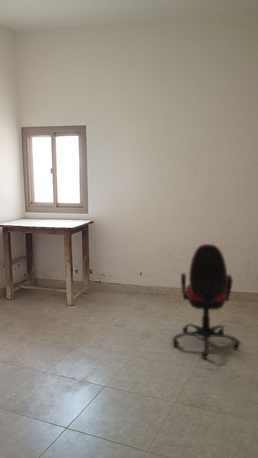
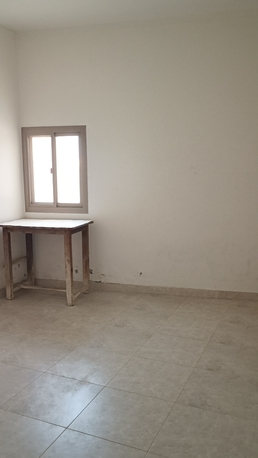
- office chair [171,243,242,360]
